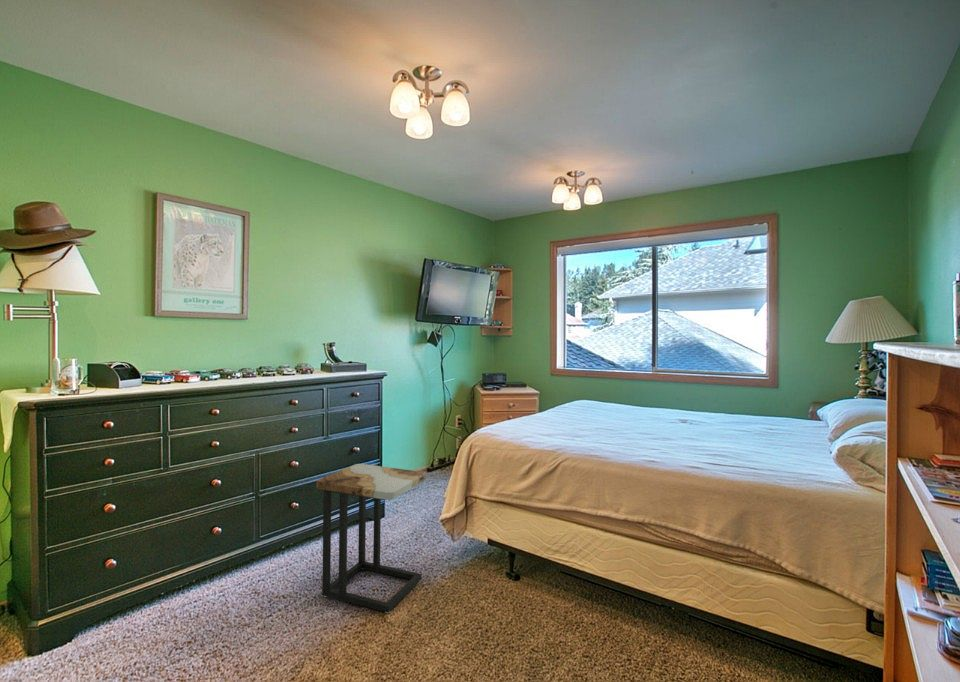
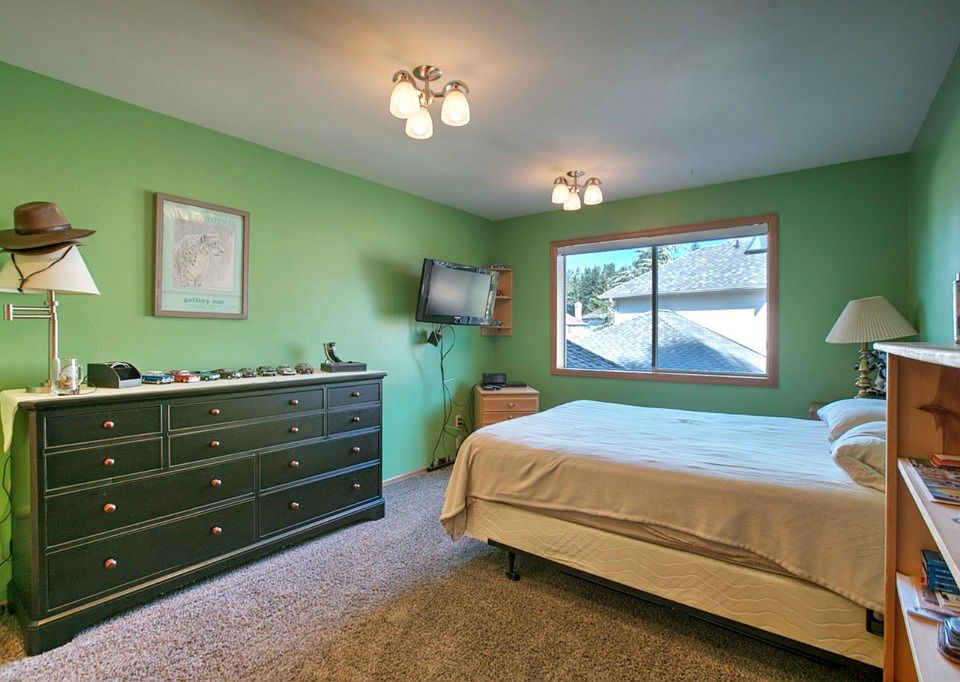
- side table [316,463,426,614]
